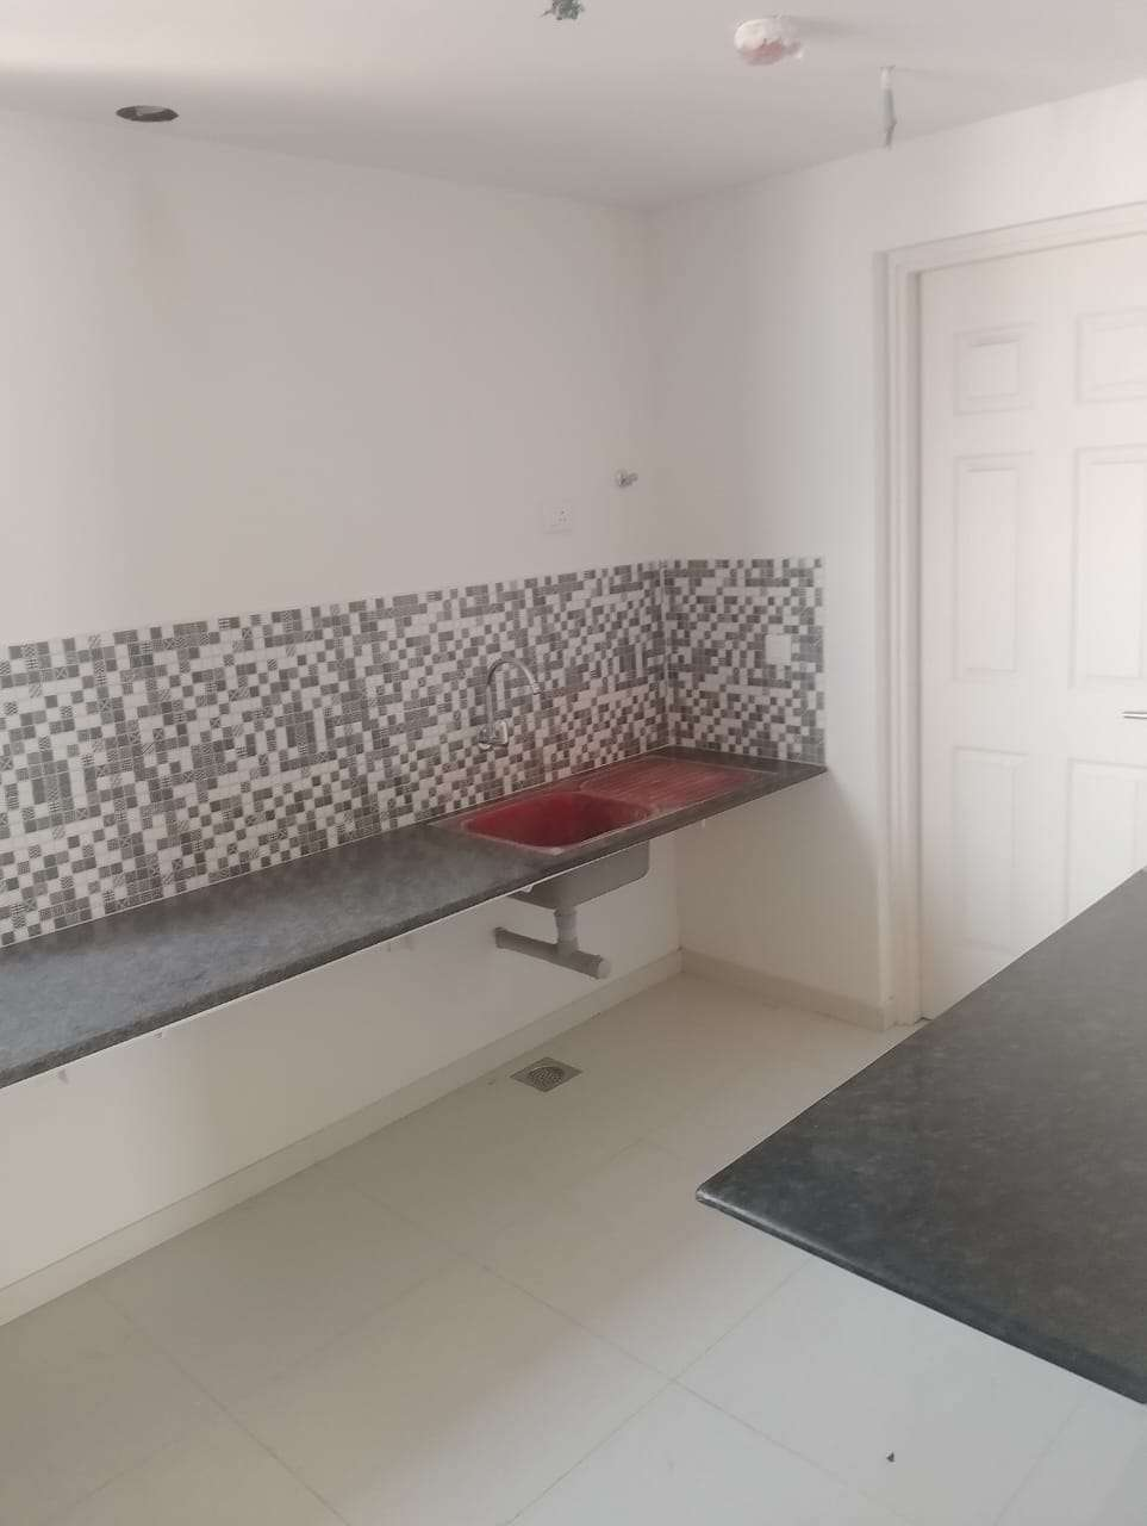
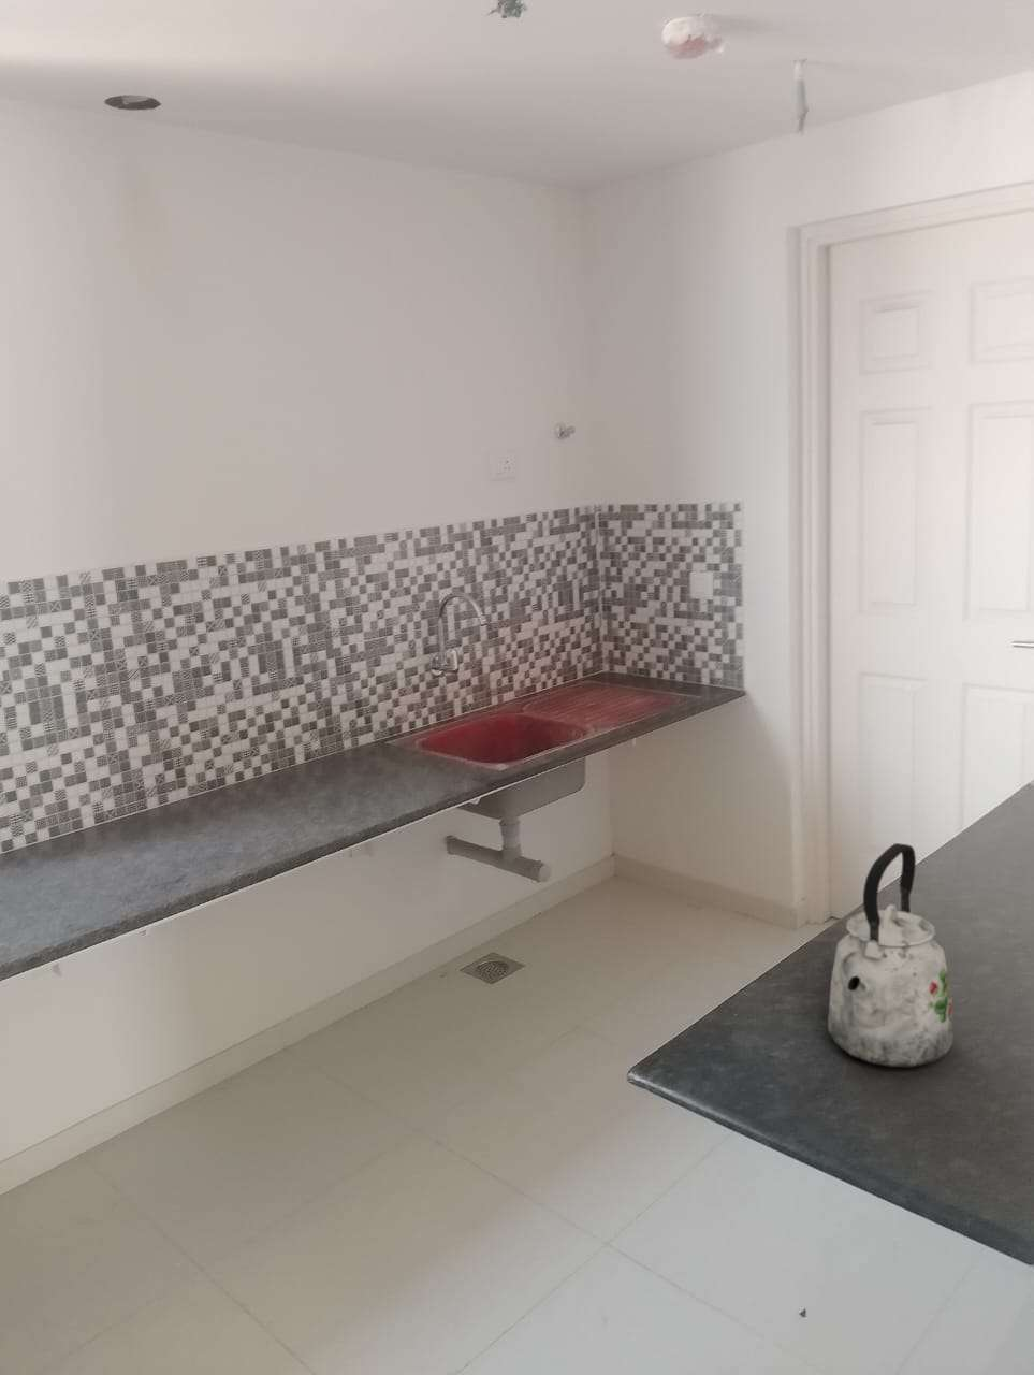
+ kettle [827,842,956,1068]
